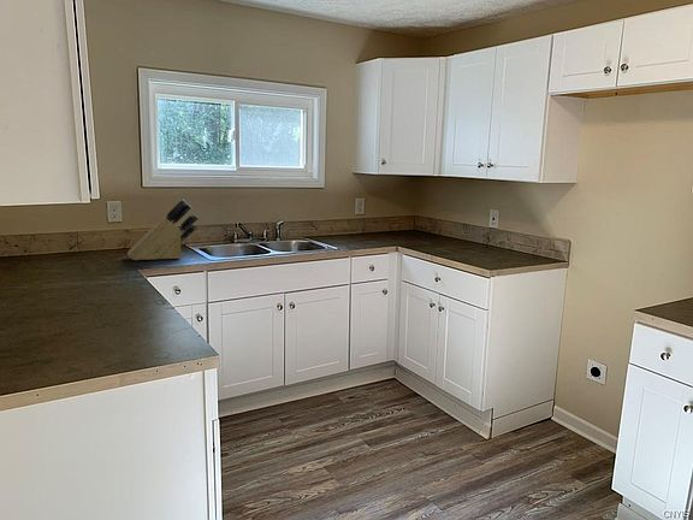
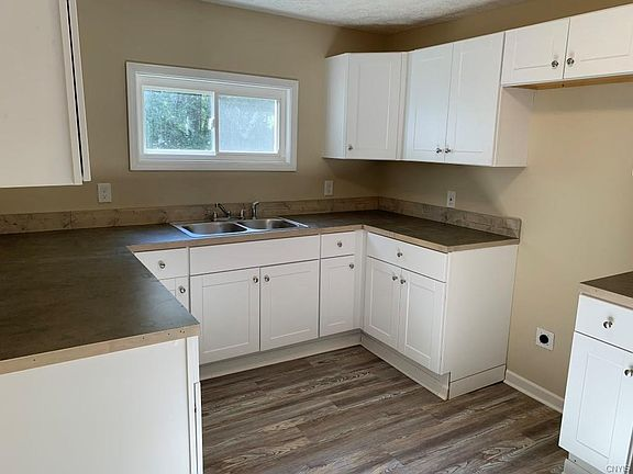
- knife block [126,199,200,261]
